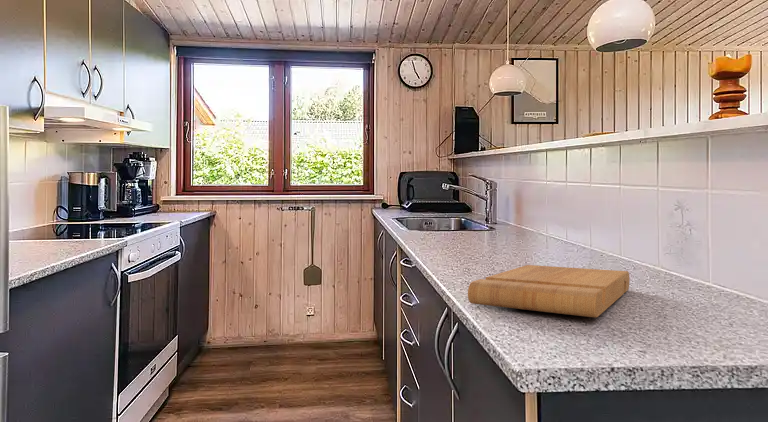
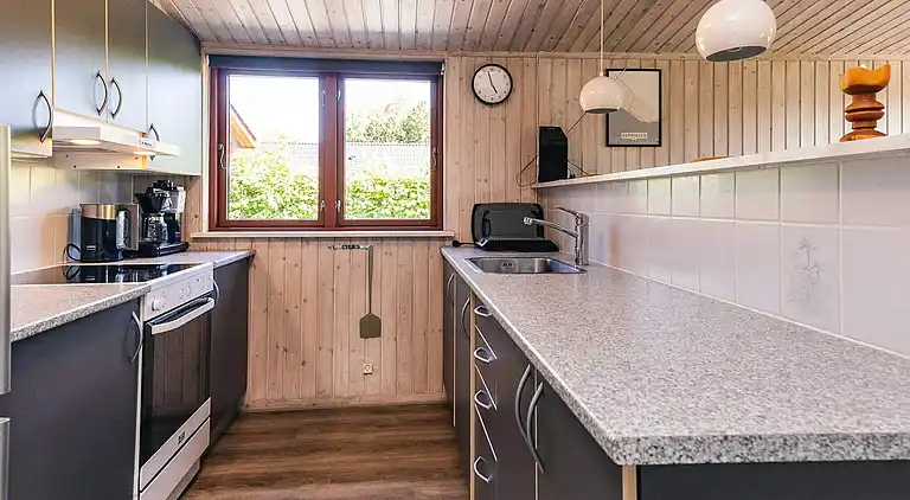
- cutting board [467,264,631,318]
